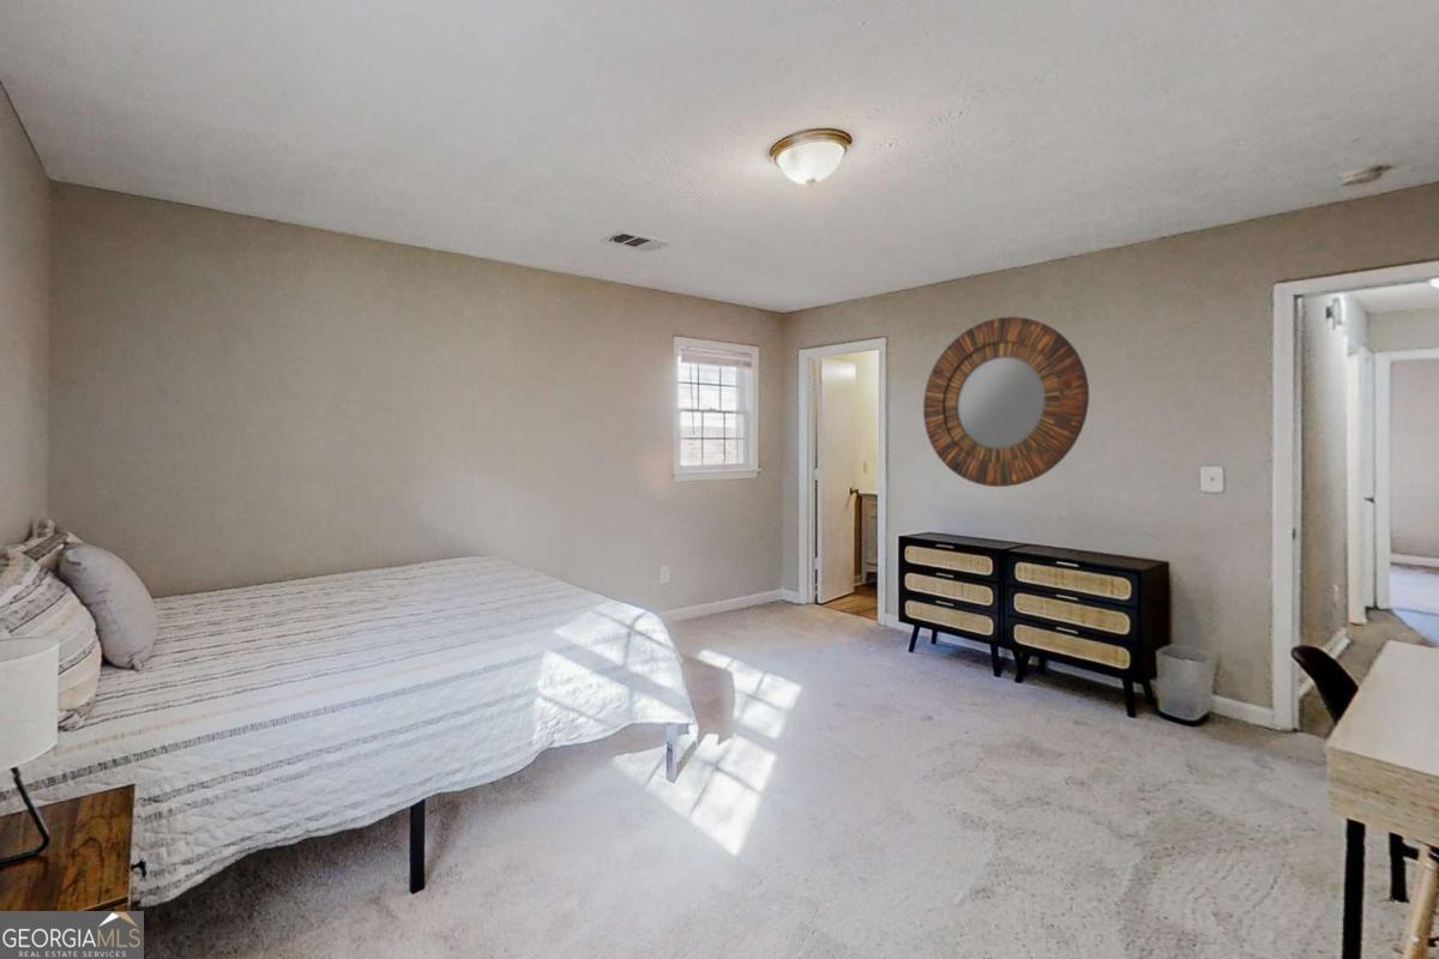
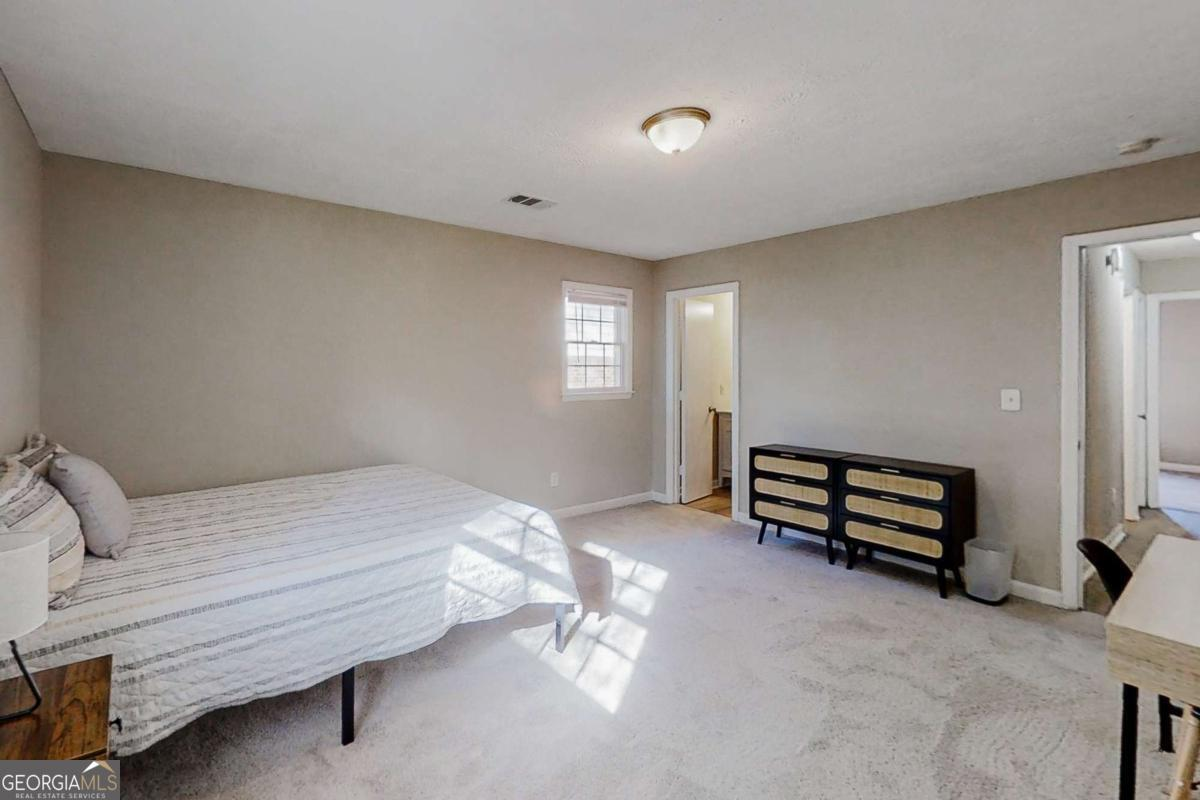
- home mirror [922,315,1090,488]
